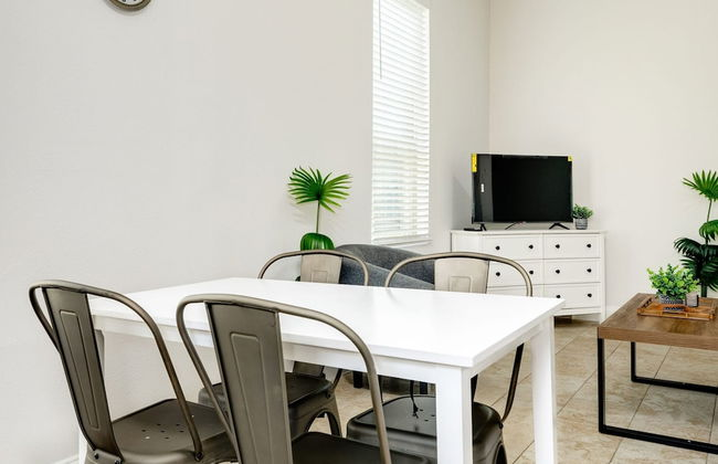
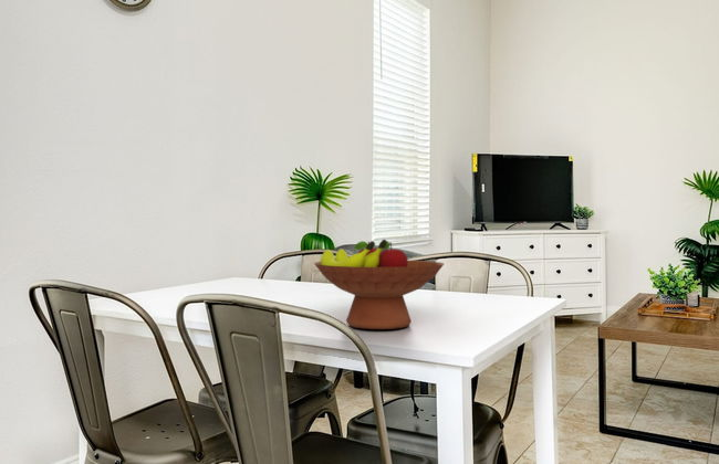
+ fruit bowl [313,239,446,330]
